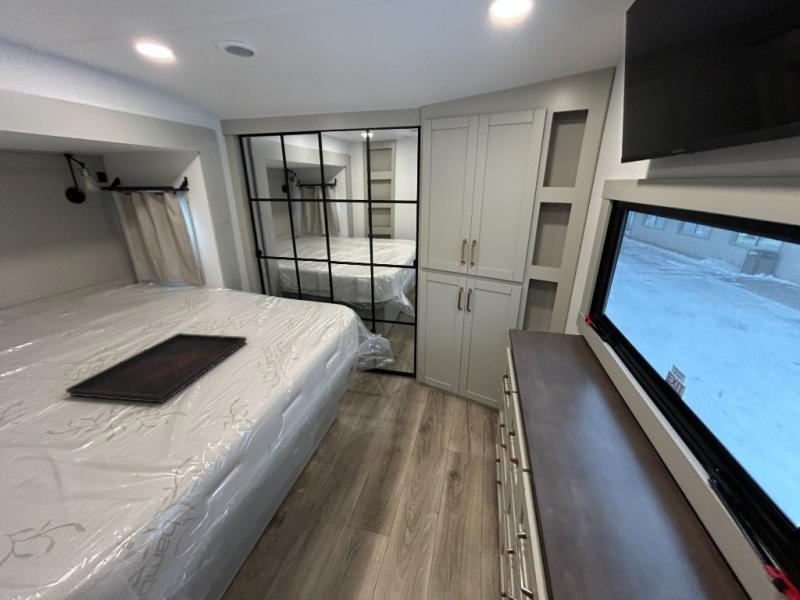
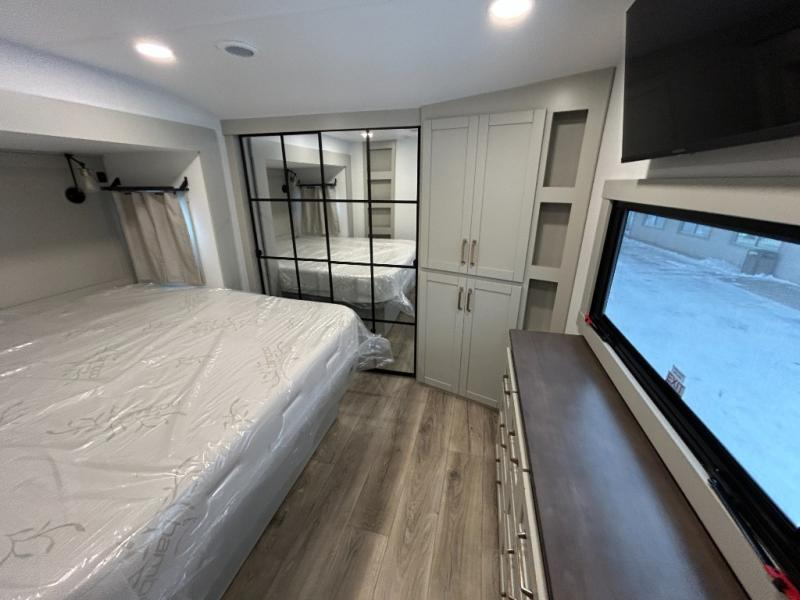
- serving tray [64,332,248,404]
